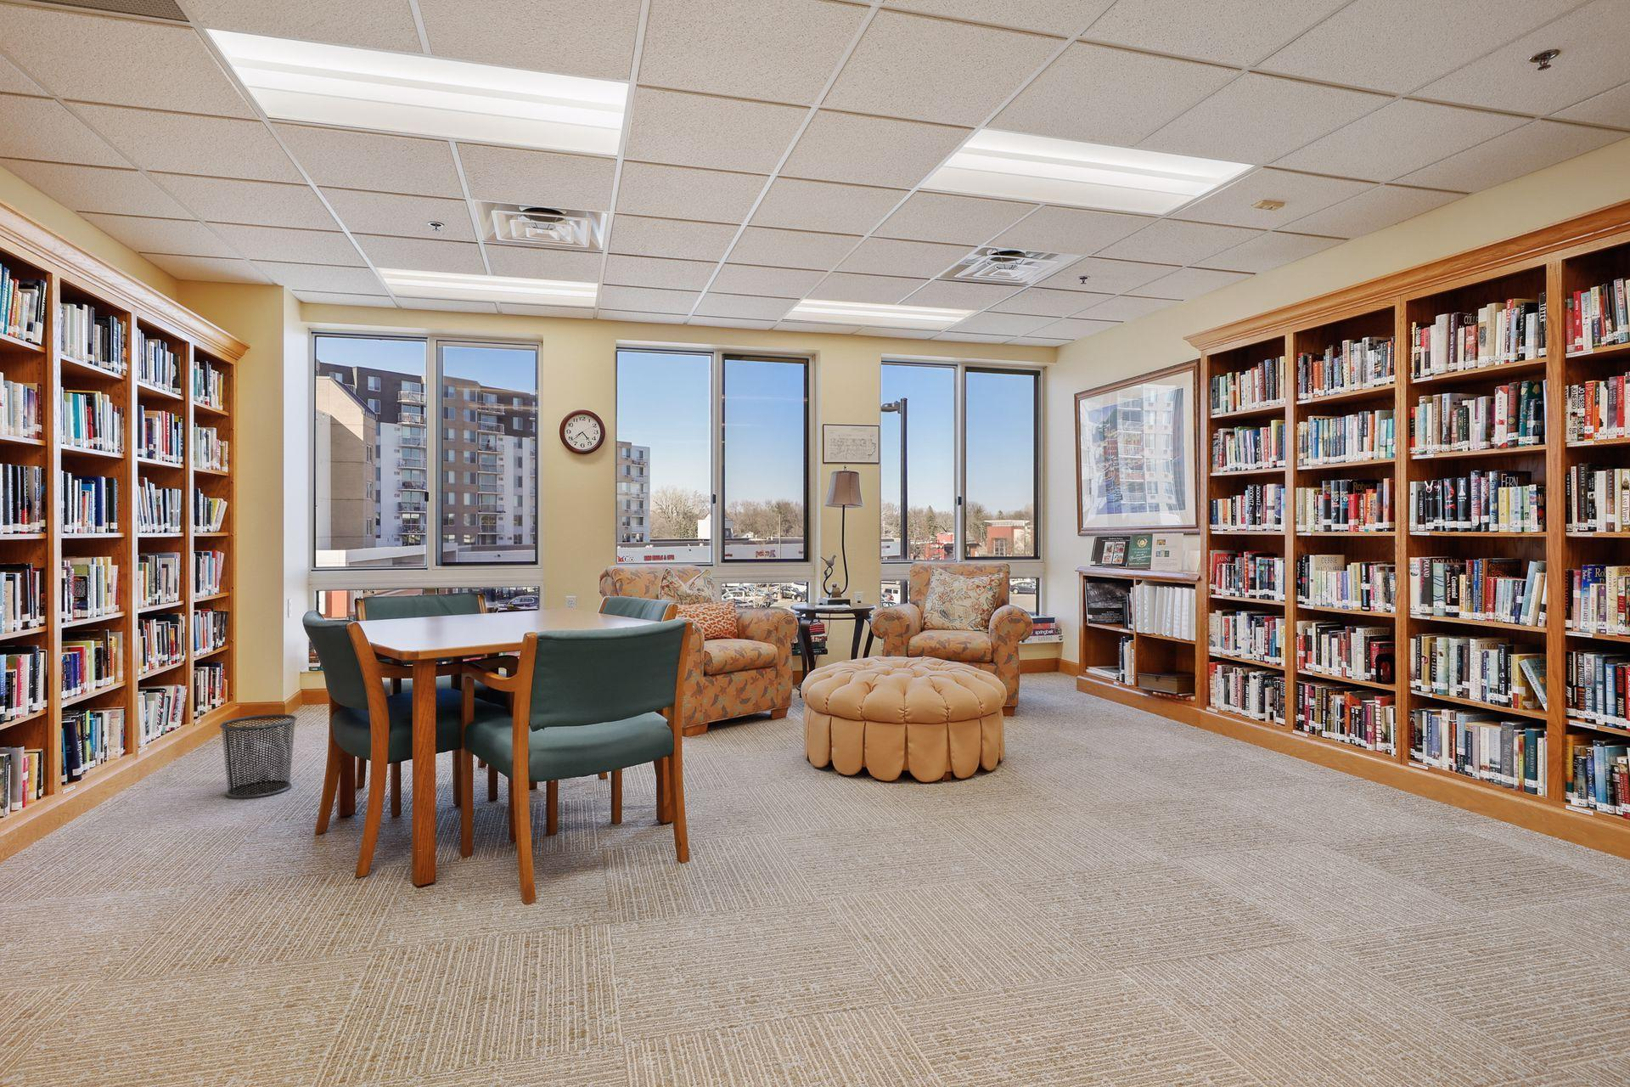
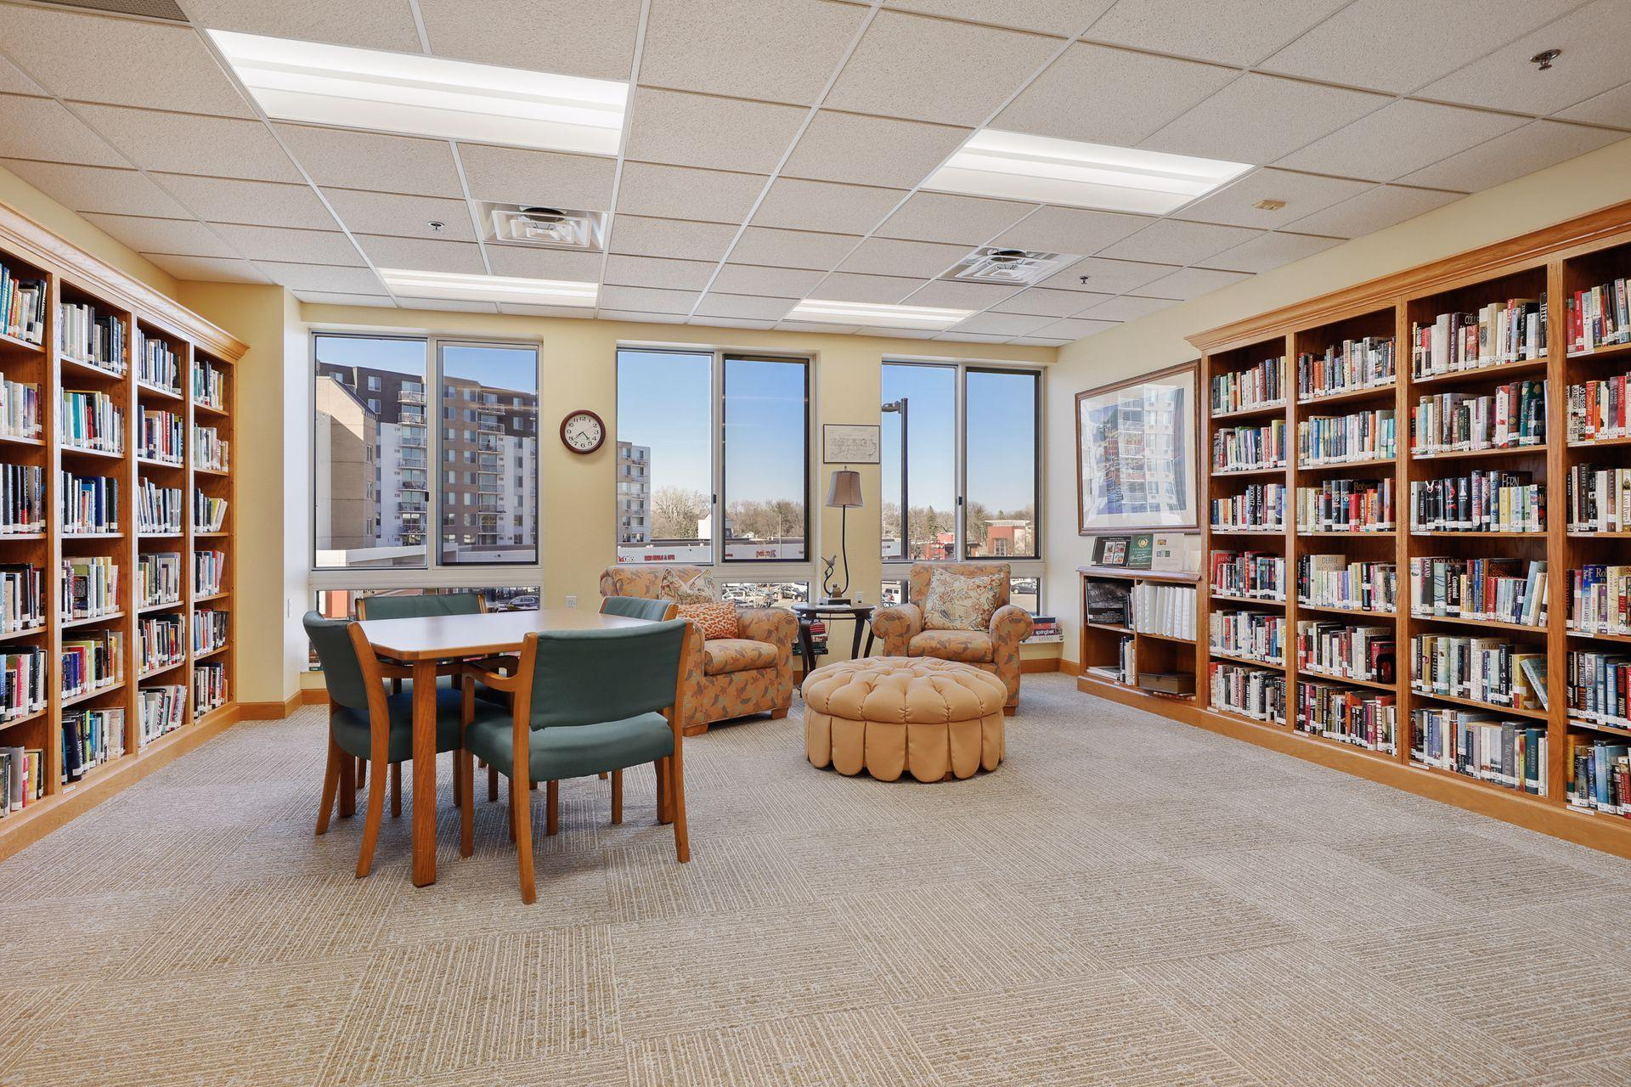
- waste bin [220,713,298,799]
